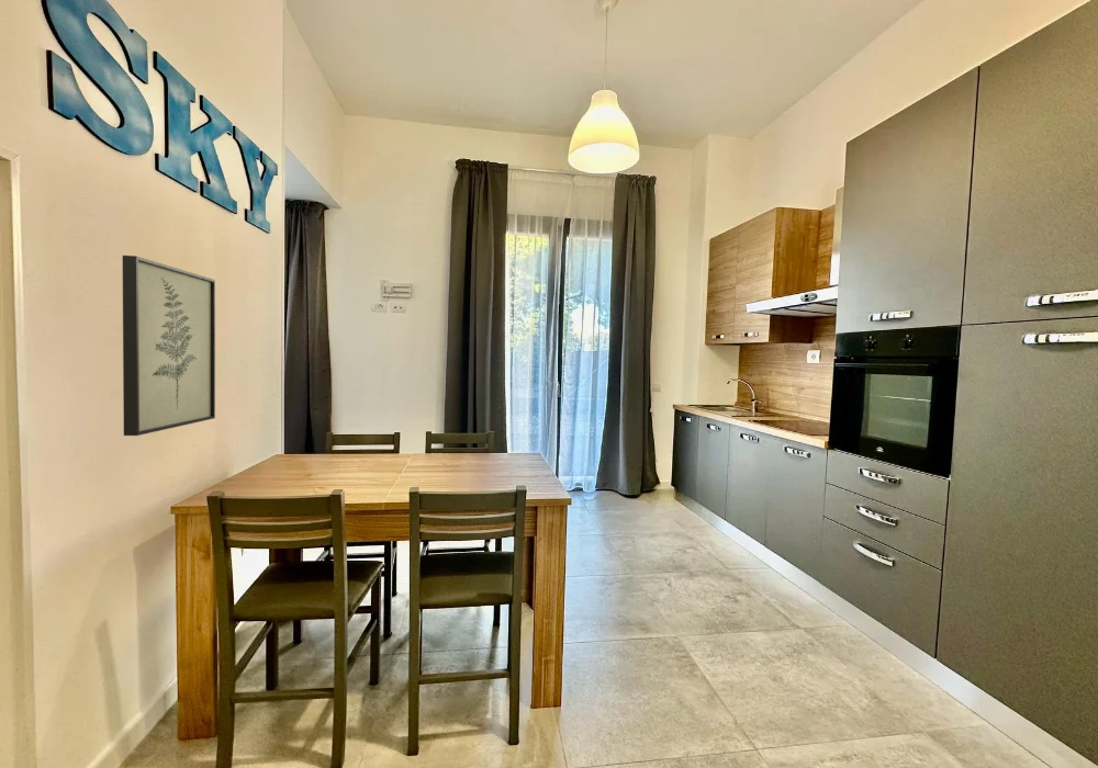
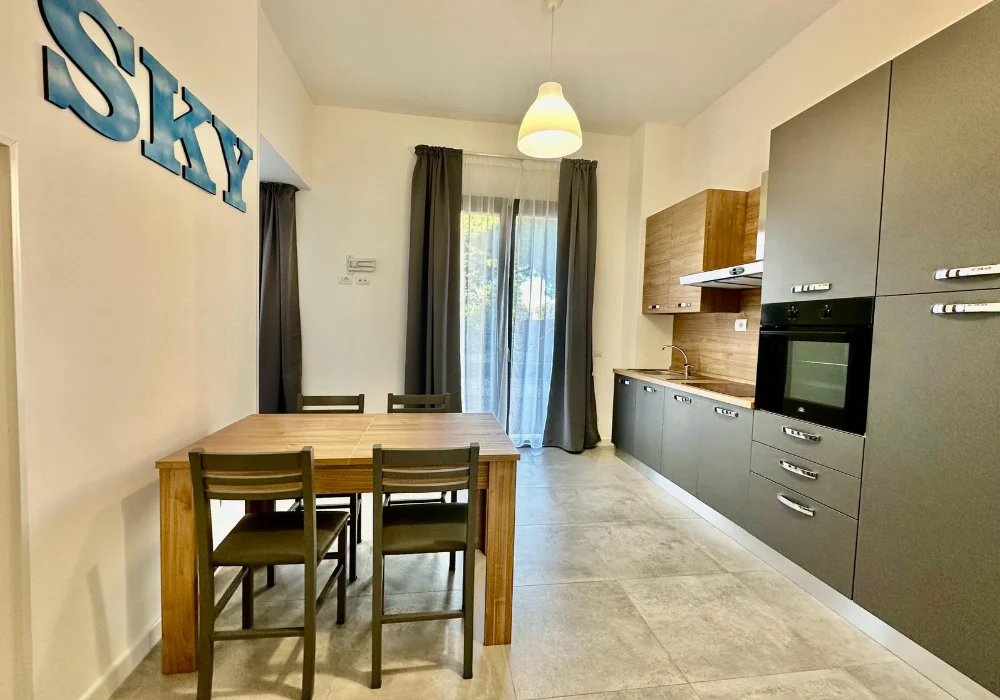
- wall art [122,255,216,437]
